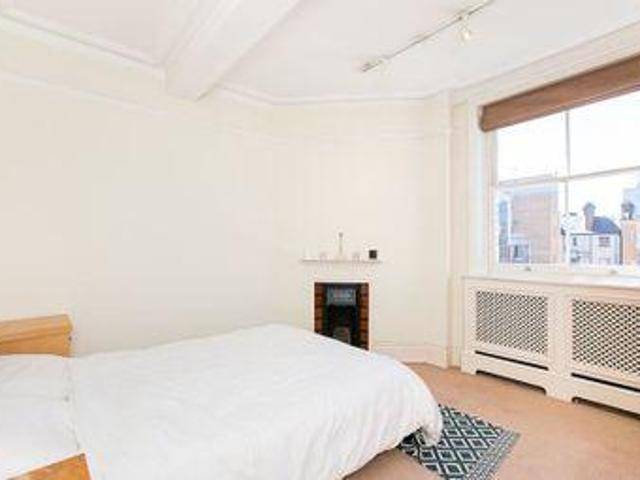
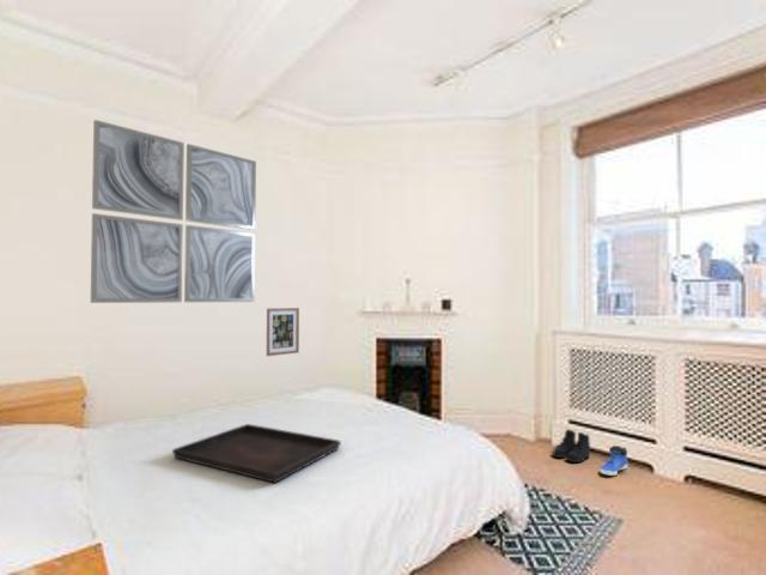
+ wall art [266,307,300,357]
+ serving tray [171,423,341,484]
+ wall art [90,119,257,304]
+ sneaker [598,444,628,477]
+ boots [552,428,591,464]
